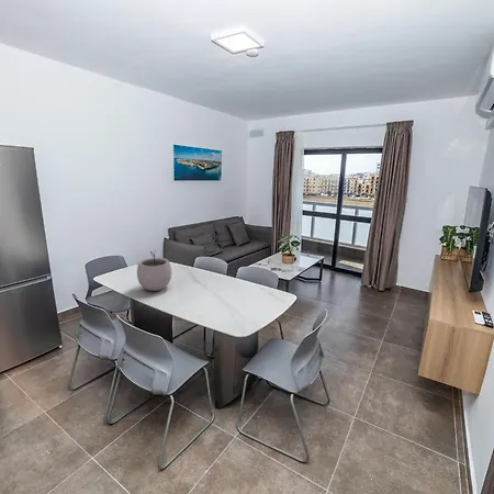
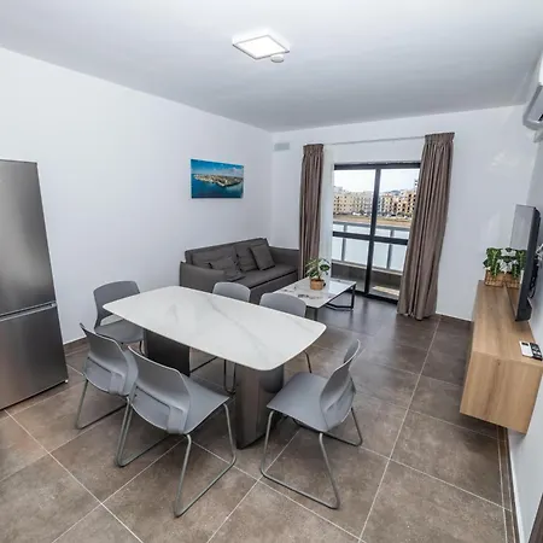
- plant pot [136,249,172,292]
